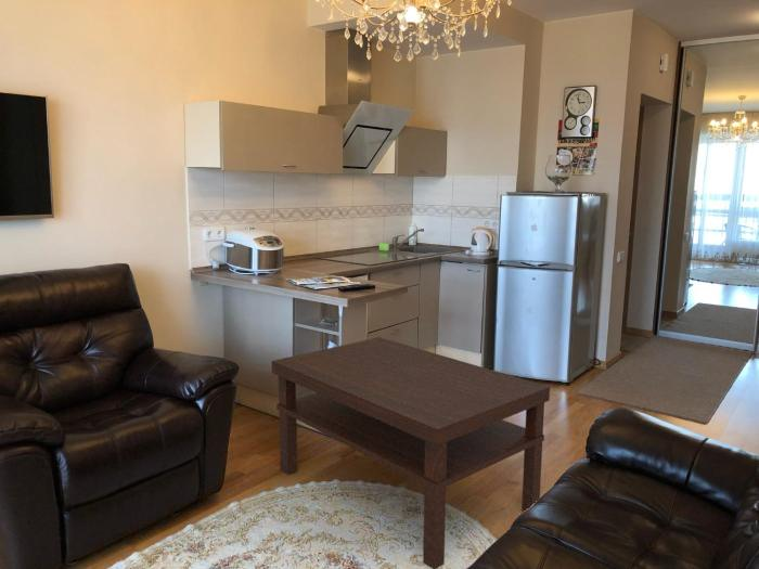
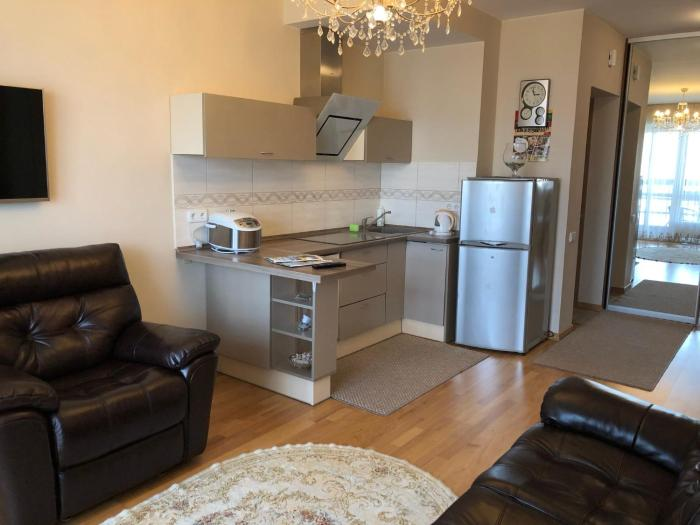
- coffee table [271,336,551,569]
